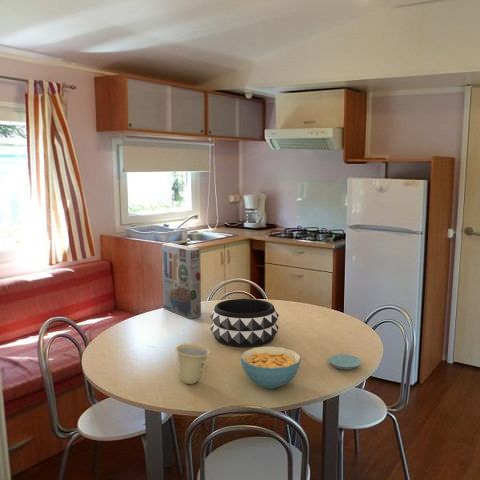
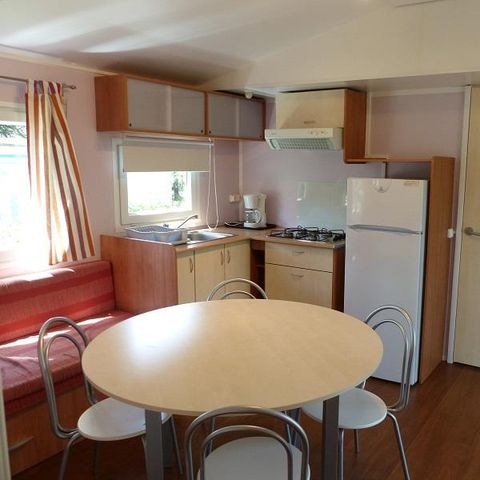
- decorative bowl [209,298,280,348]
- cereal bowl [239,345,302,390]
- cup [175,343,212,385]
- saucer [327,353,363,371]
- cereal box [161,242,202,320]
